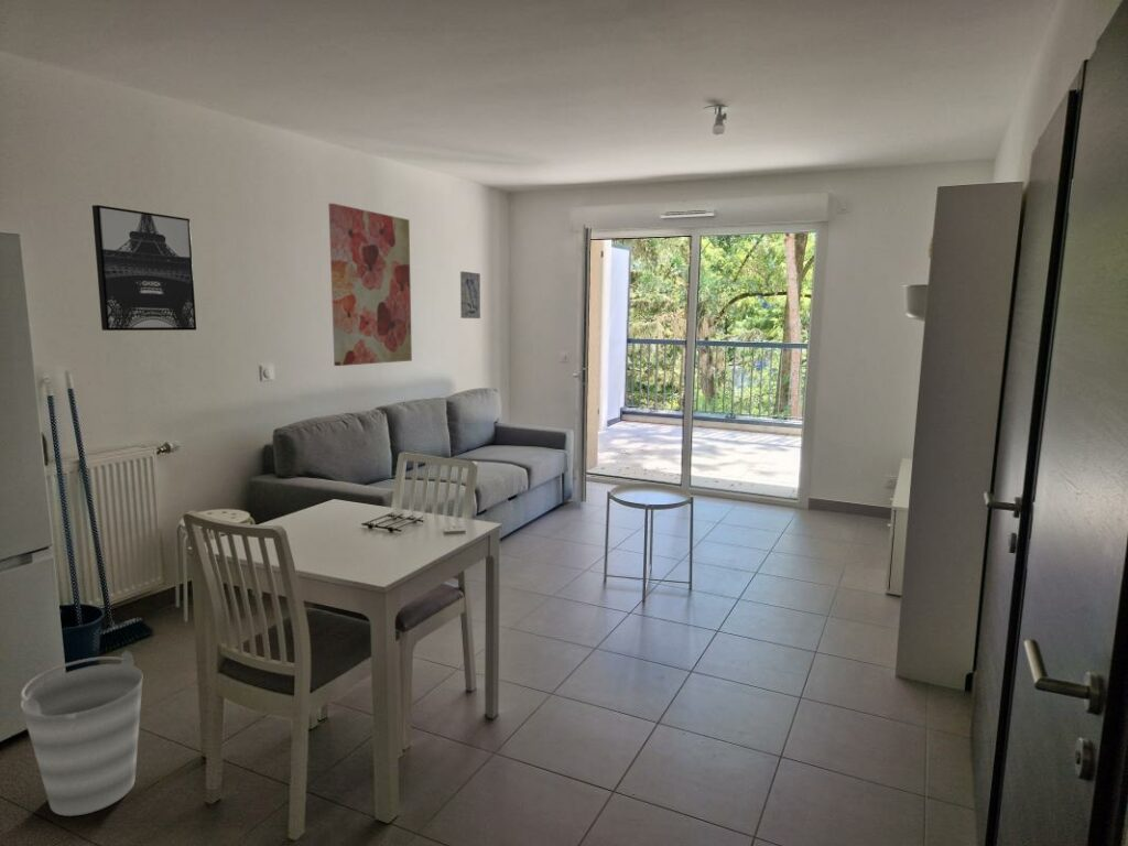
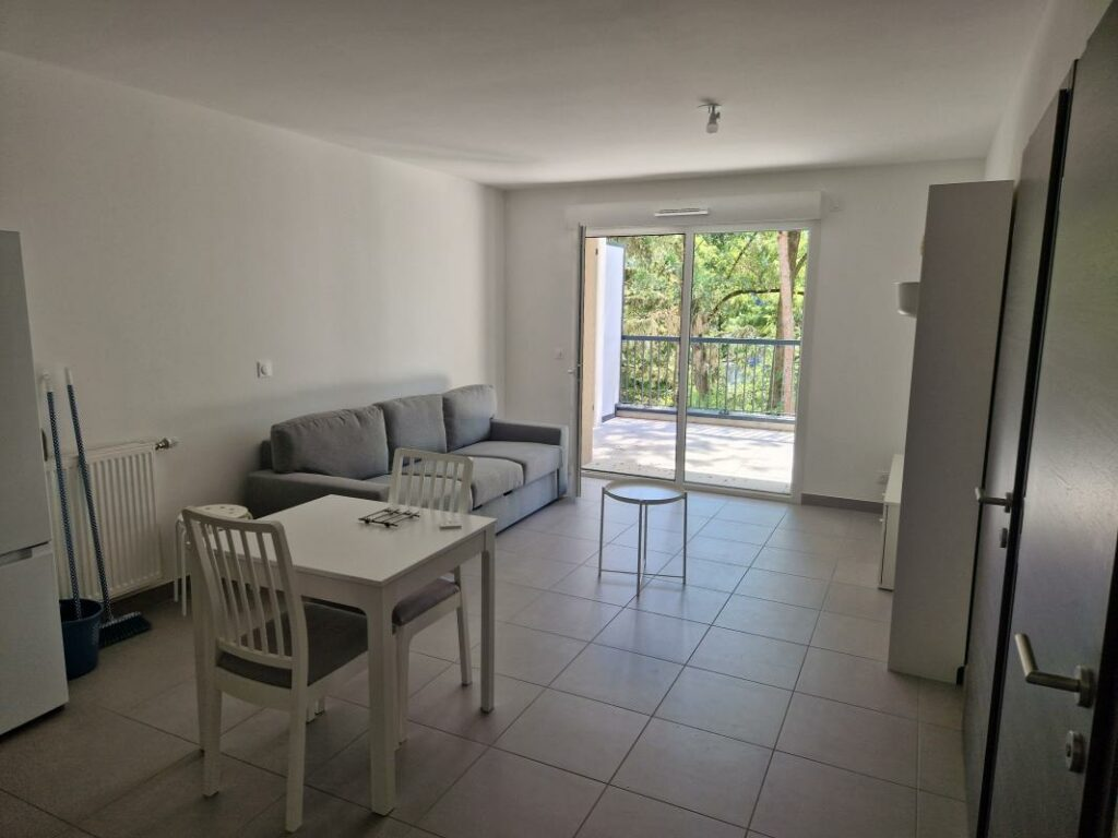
- bucket [20,650,143,817]
- wall art [327,203,413,367]
- wall art [91,204,197,332]
- wall art [459,270,481,319]
